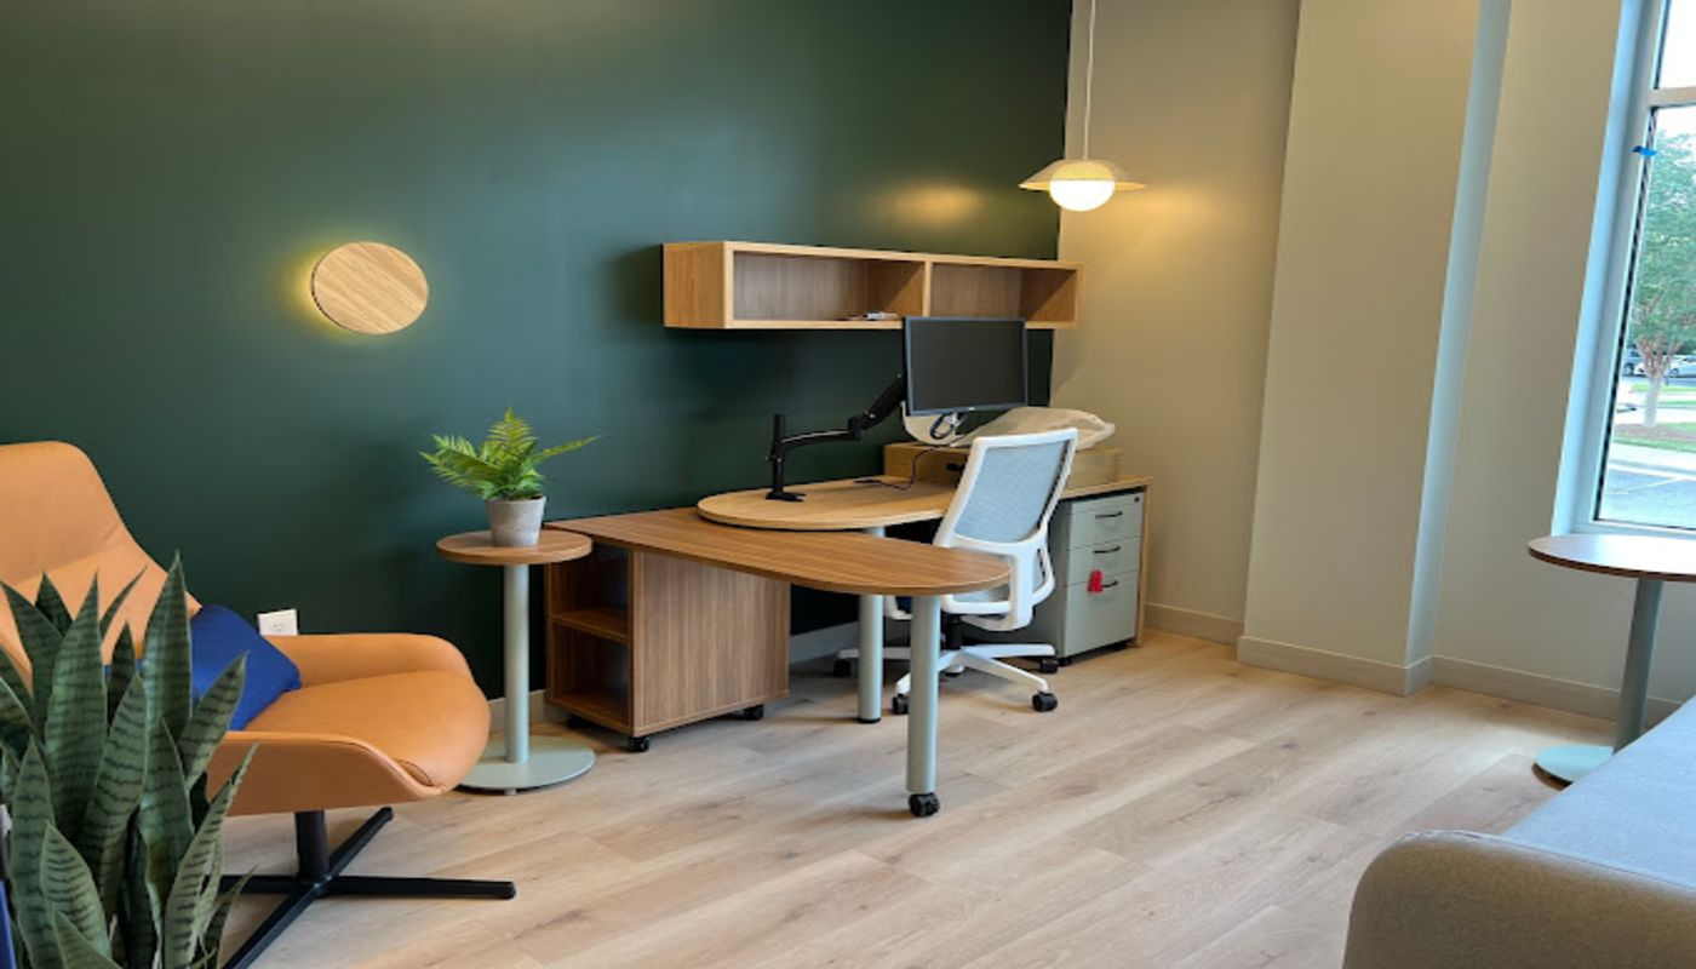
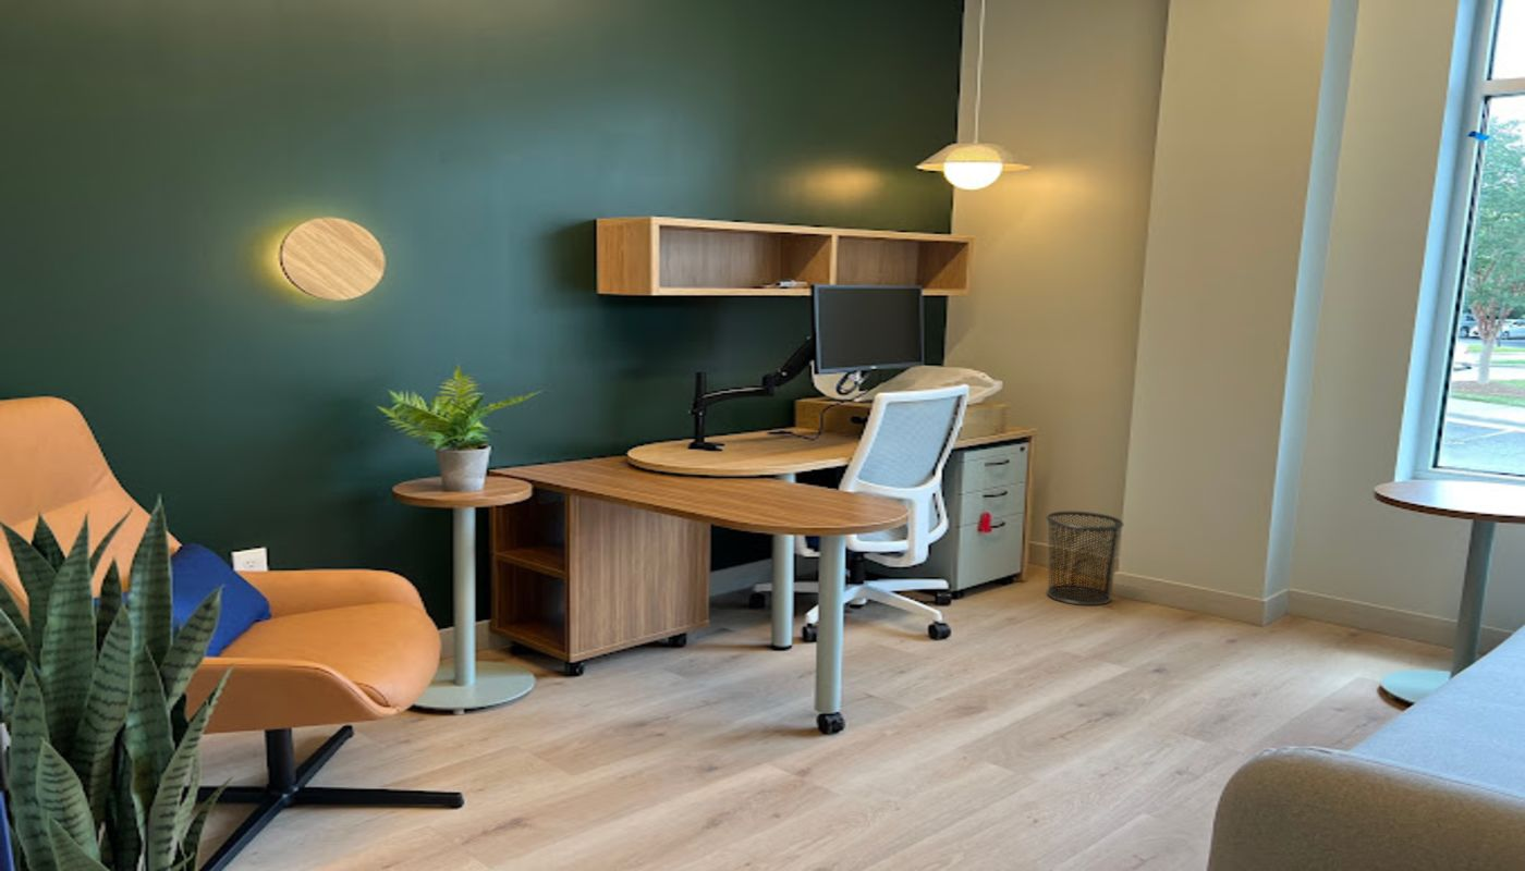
+ waste bin [1045,511,1125,606]
